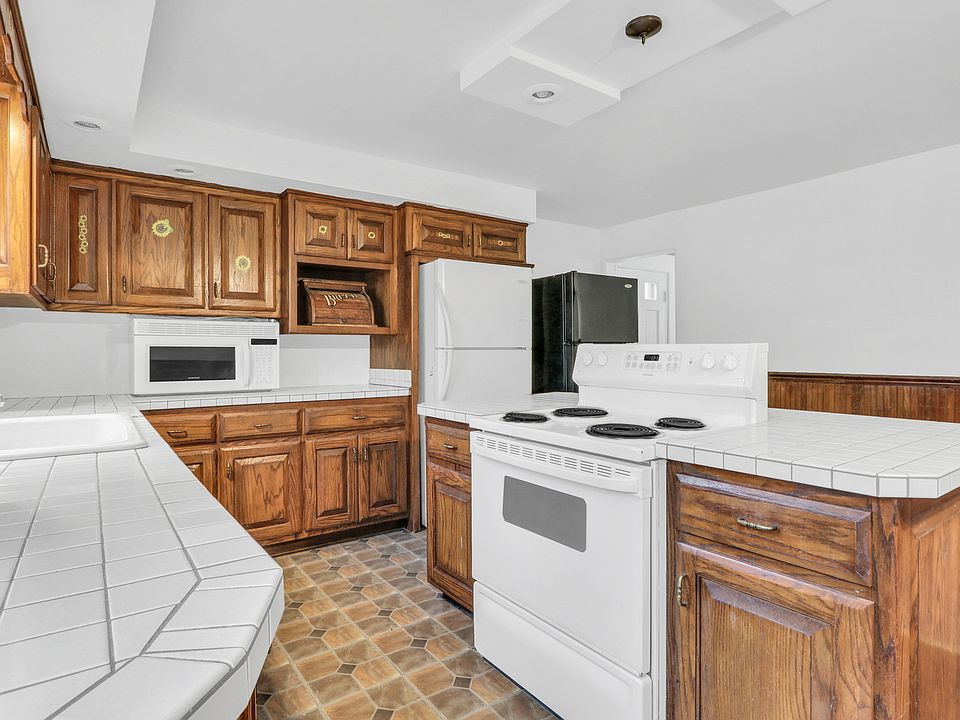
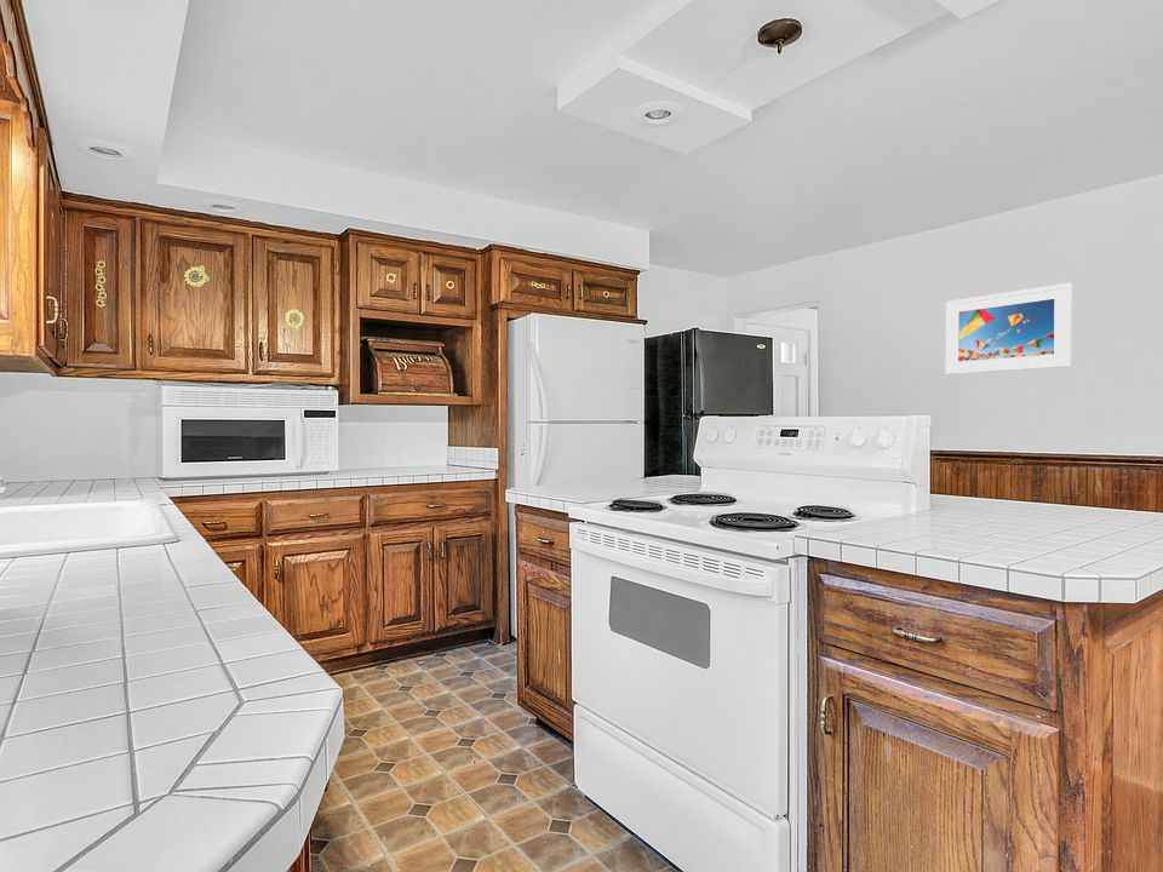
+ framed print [945,282,1072,375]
